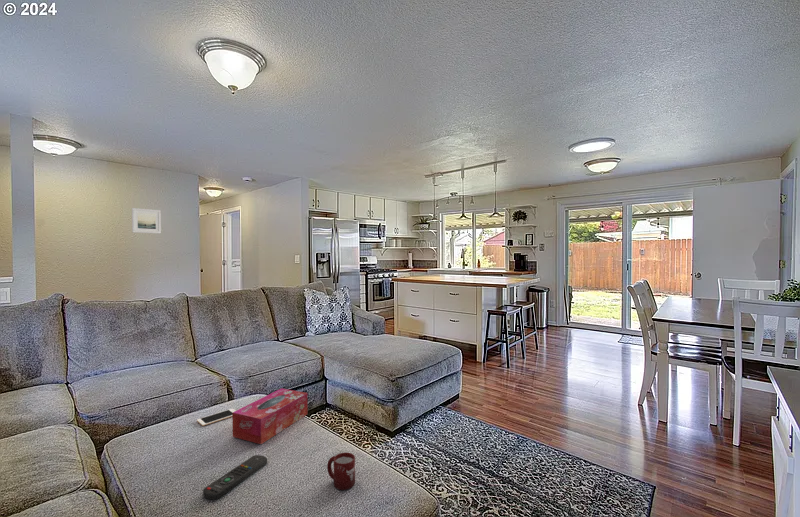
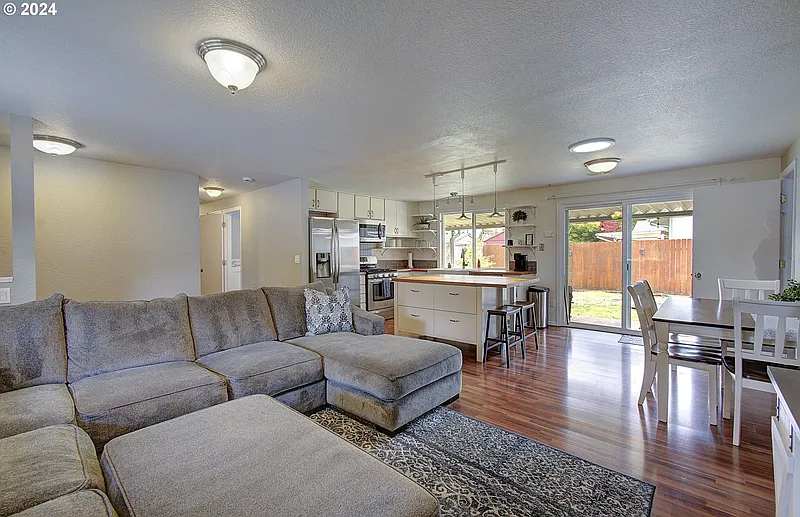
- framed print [131,207,162,234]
- tissue box [231,387,308,445]
- remote control [202,454,268,500]
- cell phone [196,408,237,427]
- cup [326,452,356,491]
